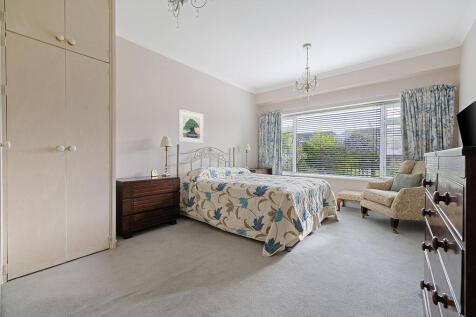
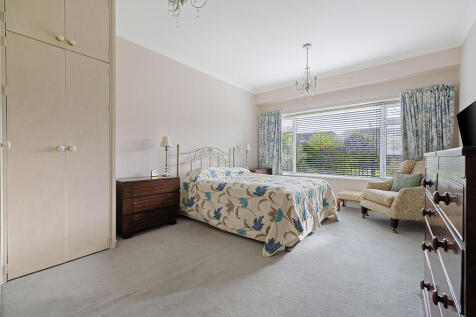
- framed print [177,108,204,144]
